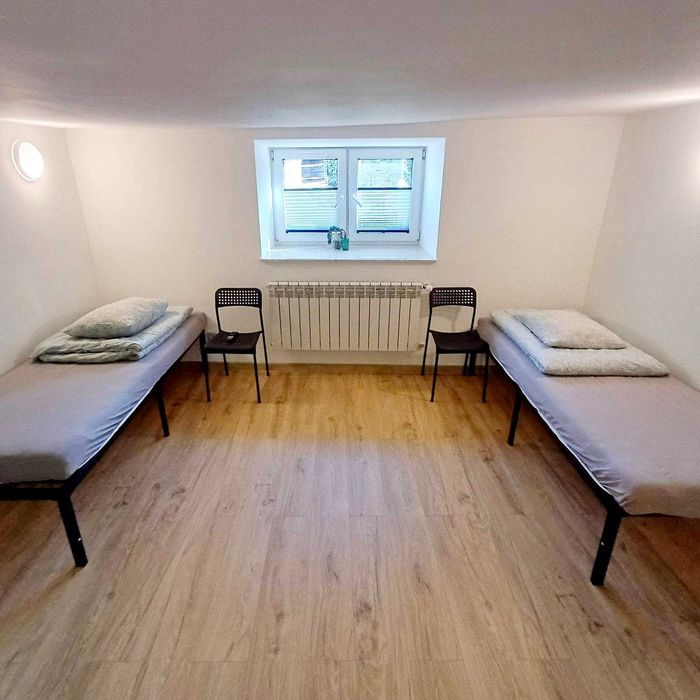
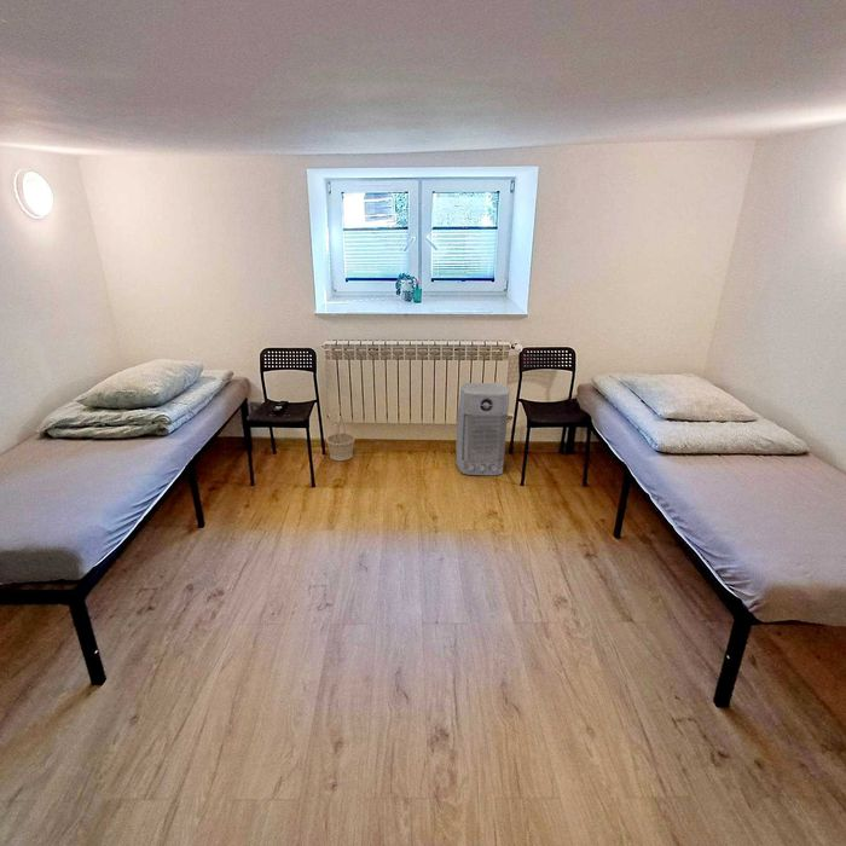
+ basket [325,415,357,462]
+ air purifier [454,382,510,476]
